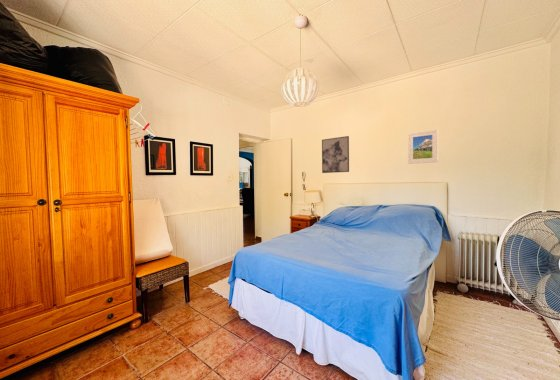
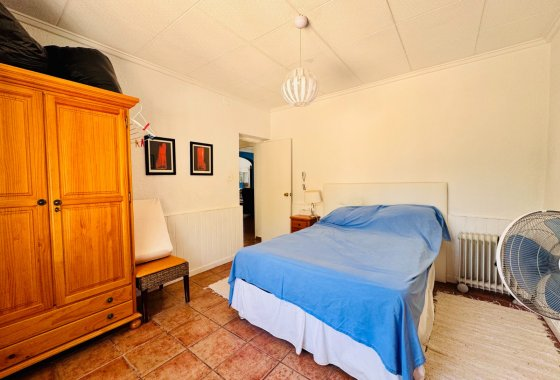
- wall art [321,135,350,174]
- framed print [407,129,439,165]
